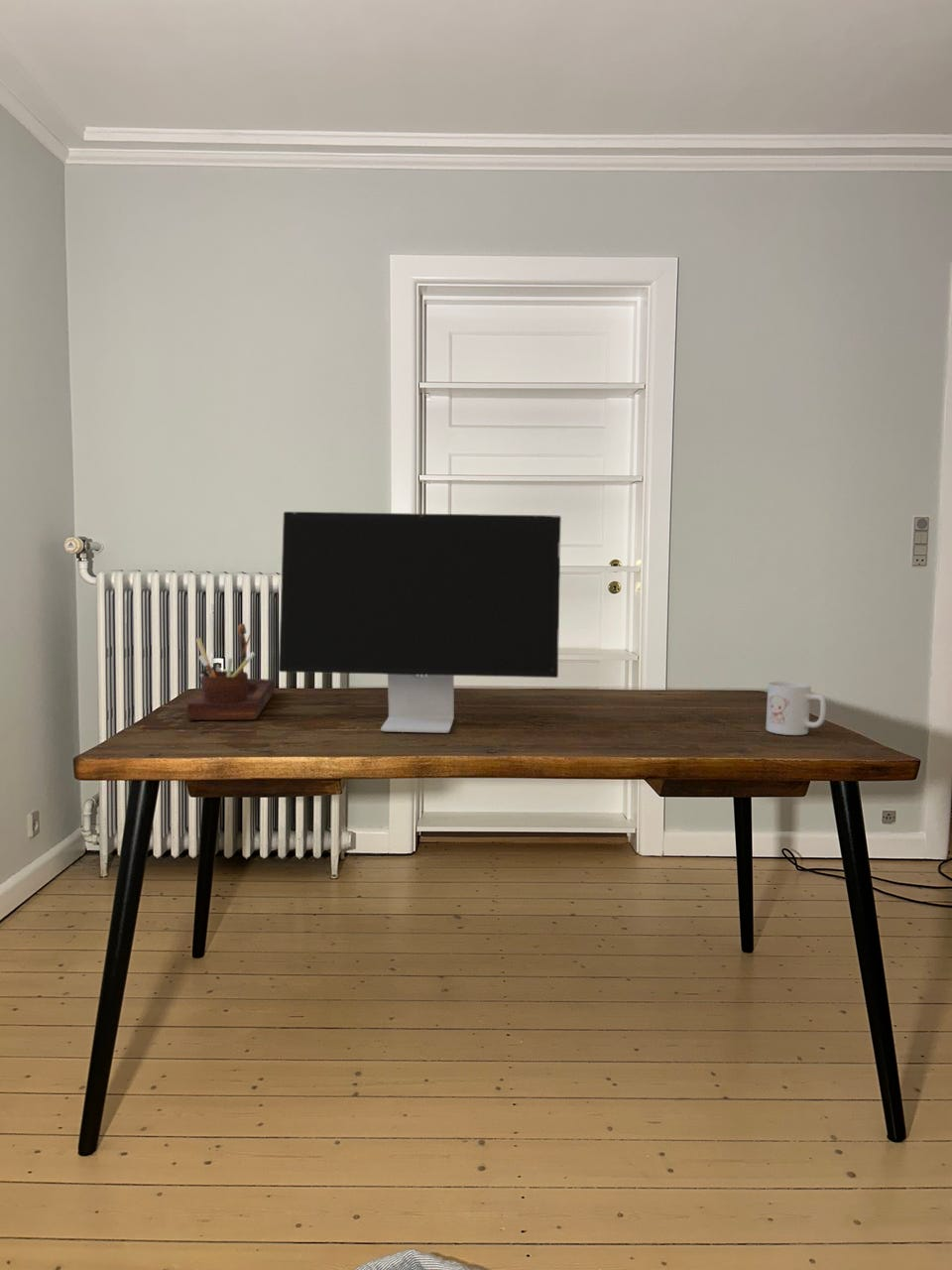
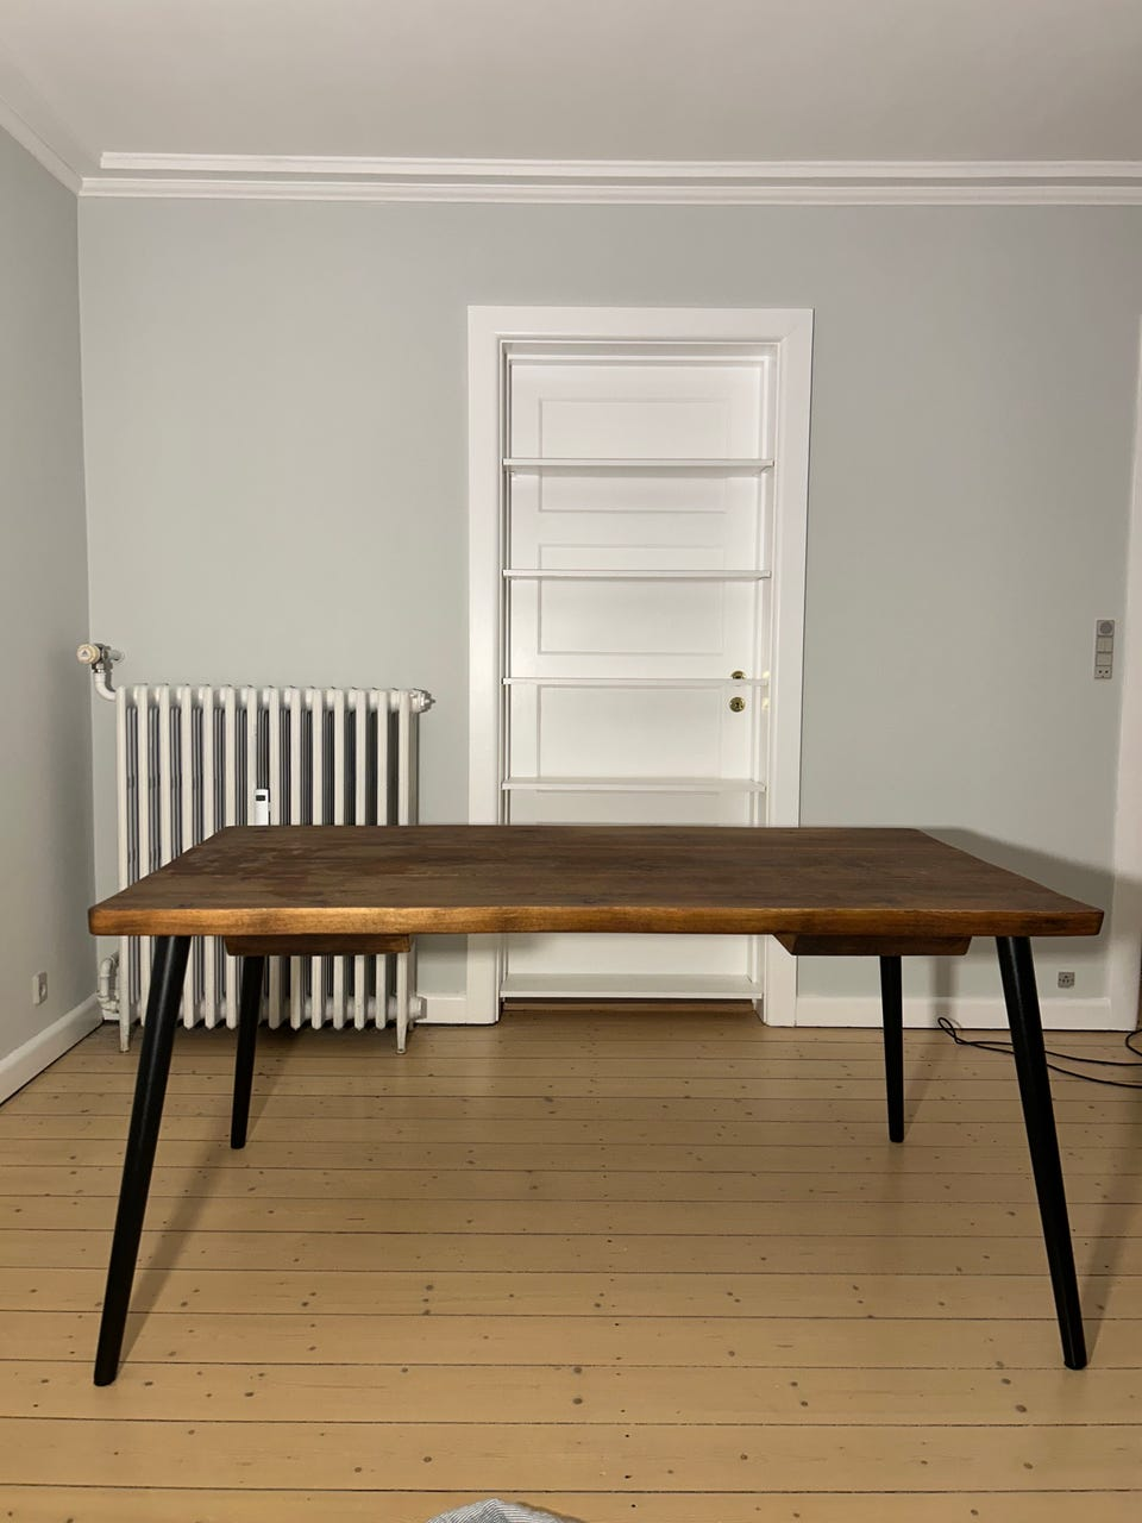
- mug [765,681,827,736]
- desk organizer [186,623,276,721]
- computer monitor [278,511,562,734]
